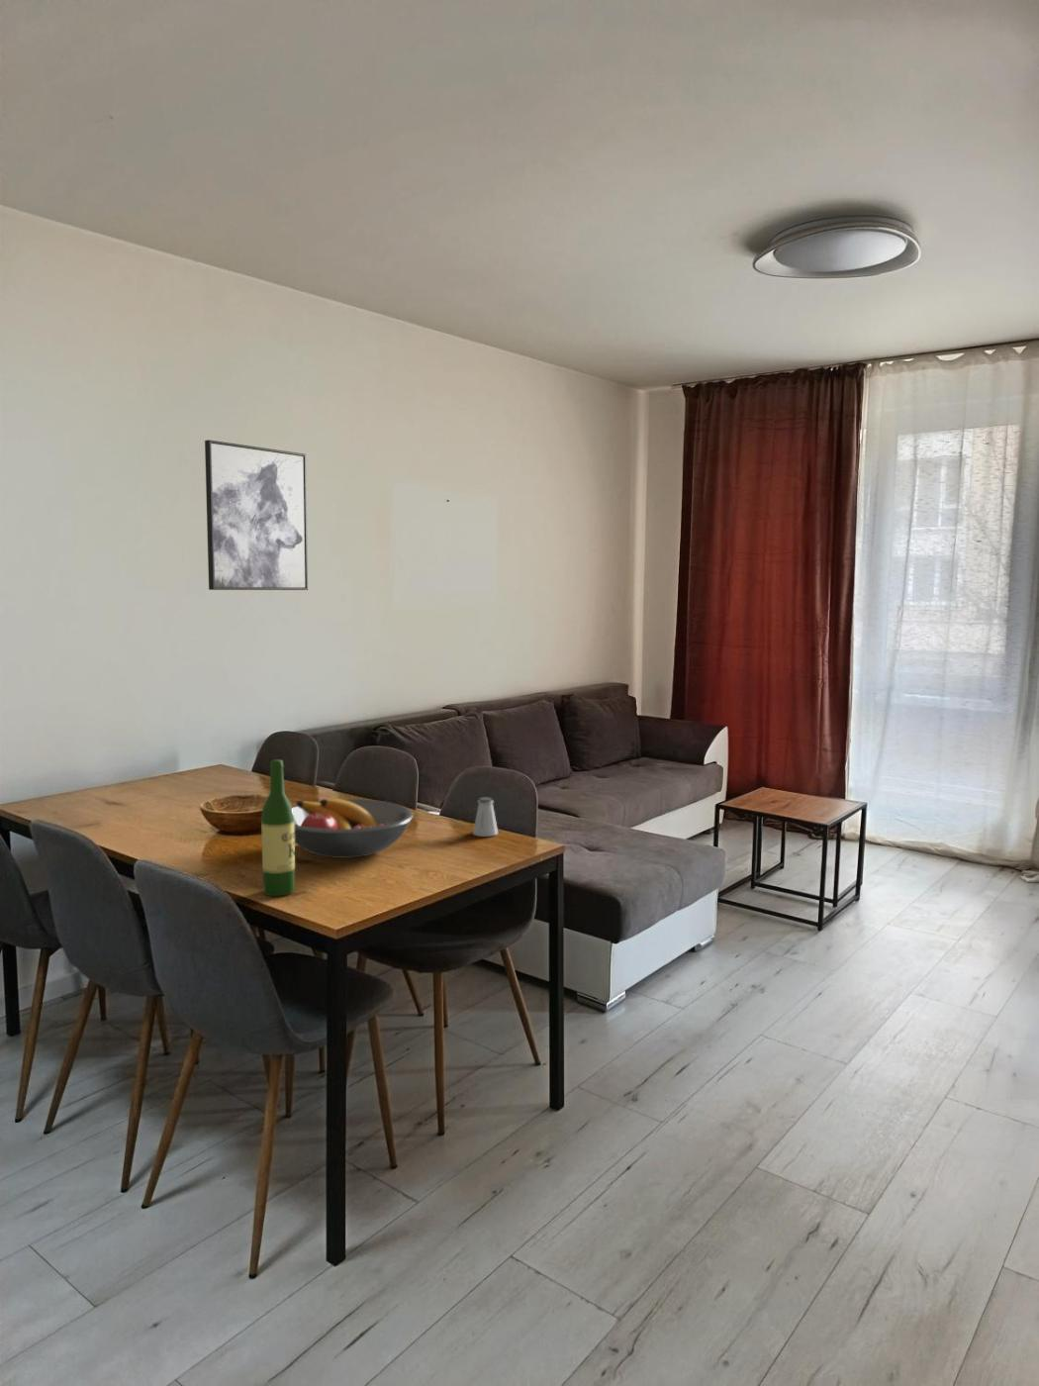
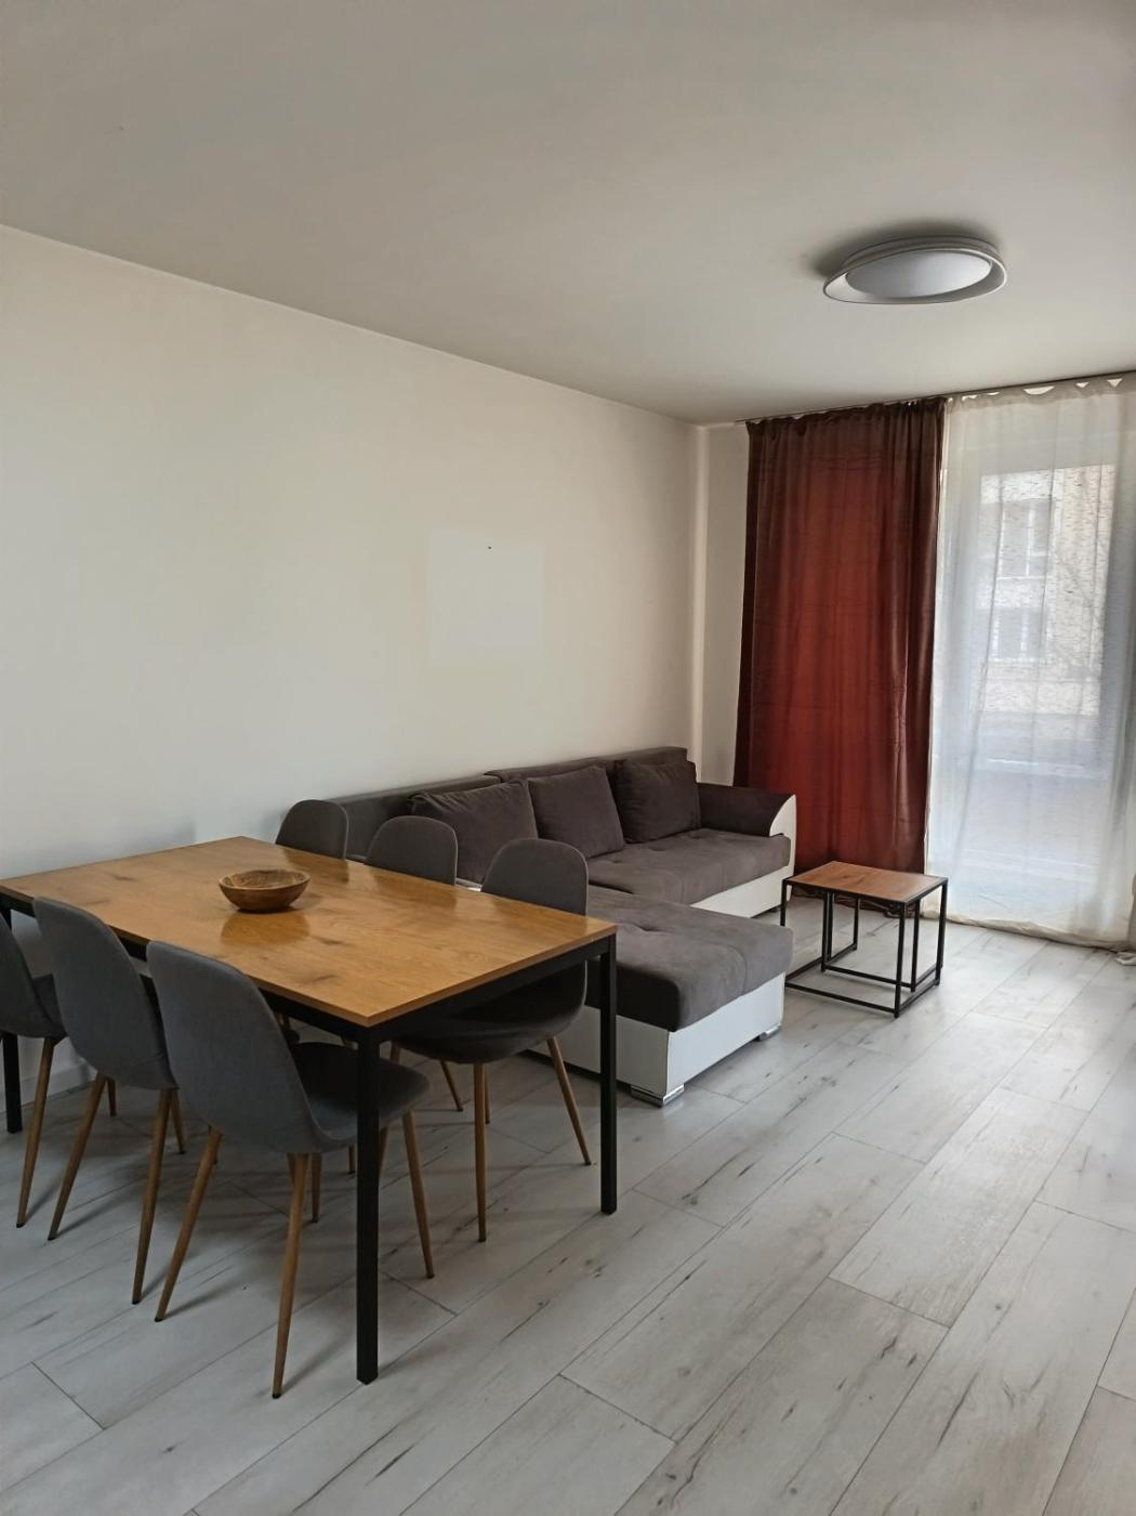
- wall art [204,439,309,592]
- fruit bowl [291,798,415,859]
- wine bottle [260,758,296,897]
- saltshaker [471,796,499,837]
